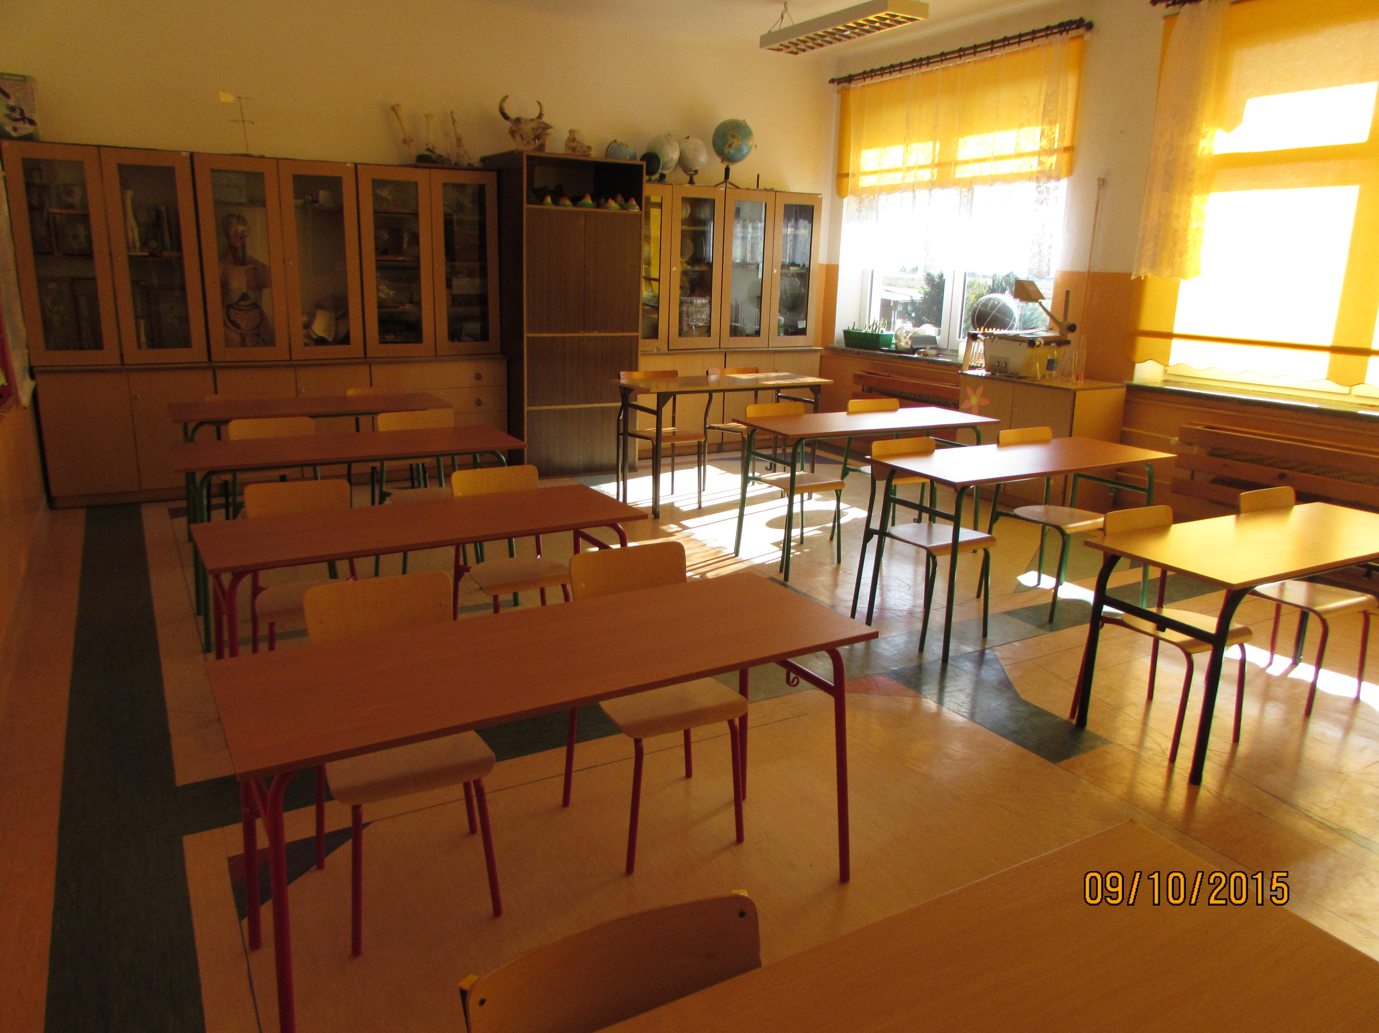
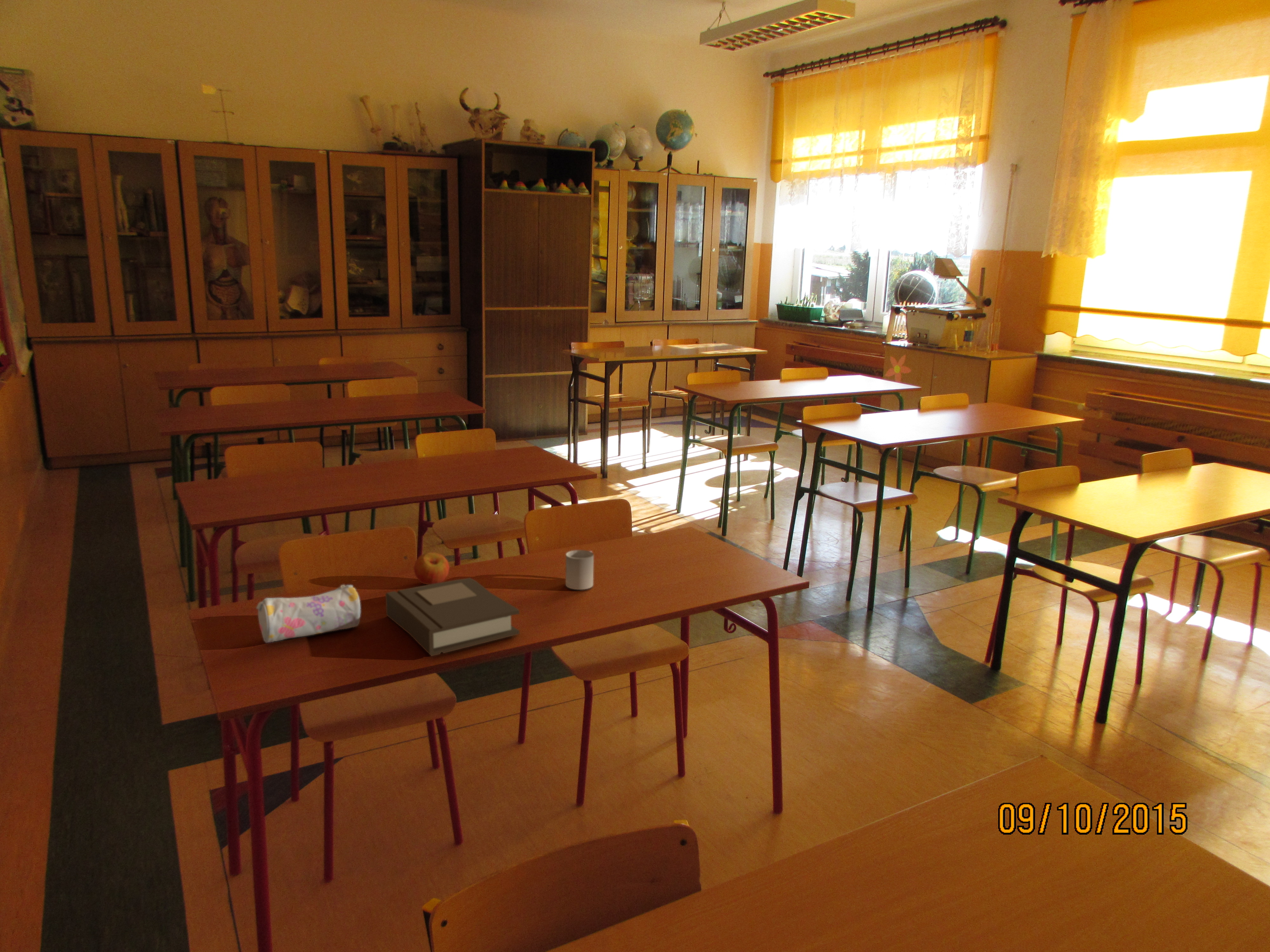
+ book [385,577,520,657]
+ pencil case [256,584,361,643]
+ apple [413,552,450,585]
+ cup [565,550,594,590]
